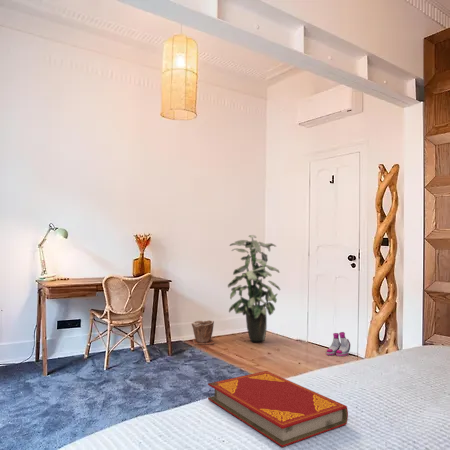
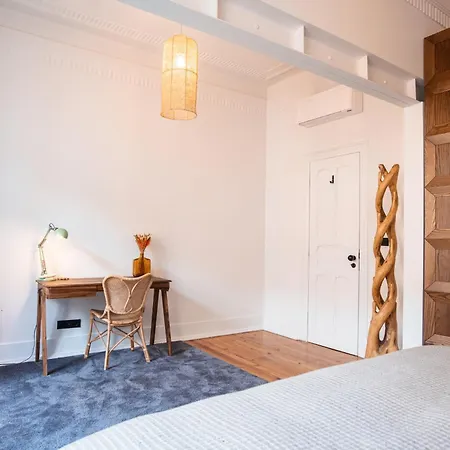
- indoor plant [227,234,281,342]
- hardback book [207,370,349,448]
- plant pot [191,319,215,345]
- boots [325,331,351,357]
